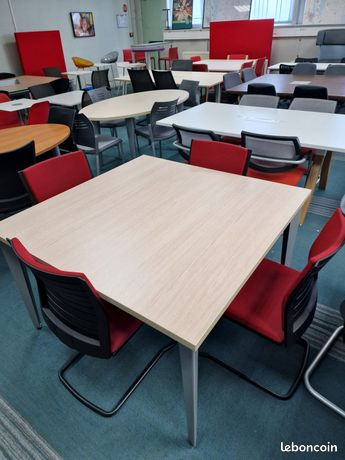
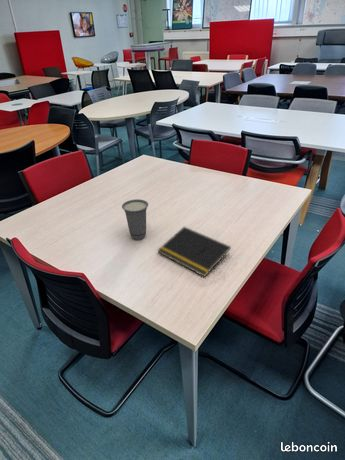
+ cup [121,198,149,241]
+ notepad [157,226,232,278]
